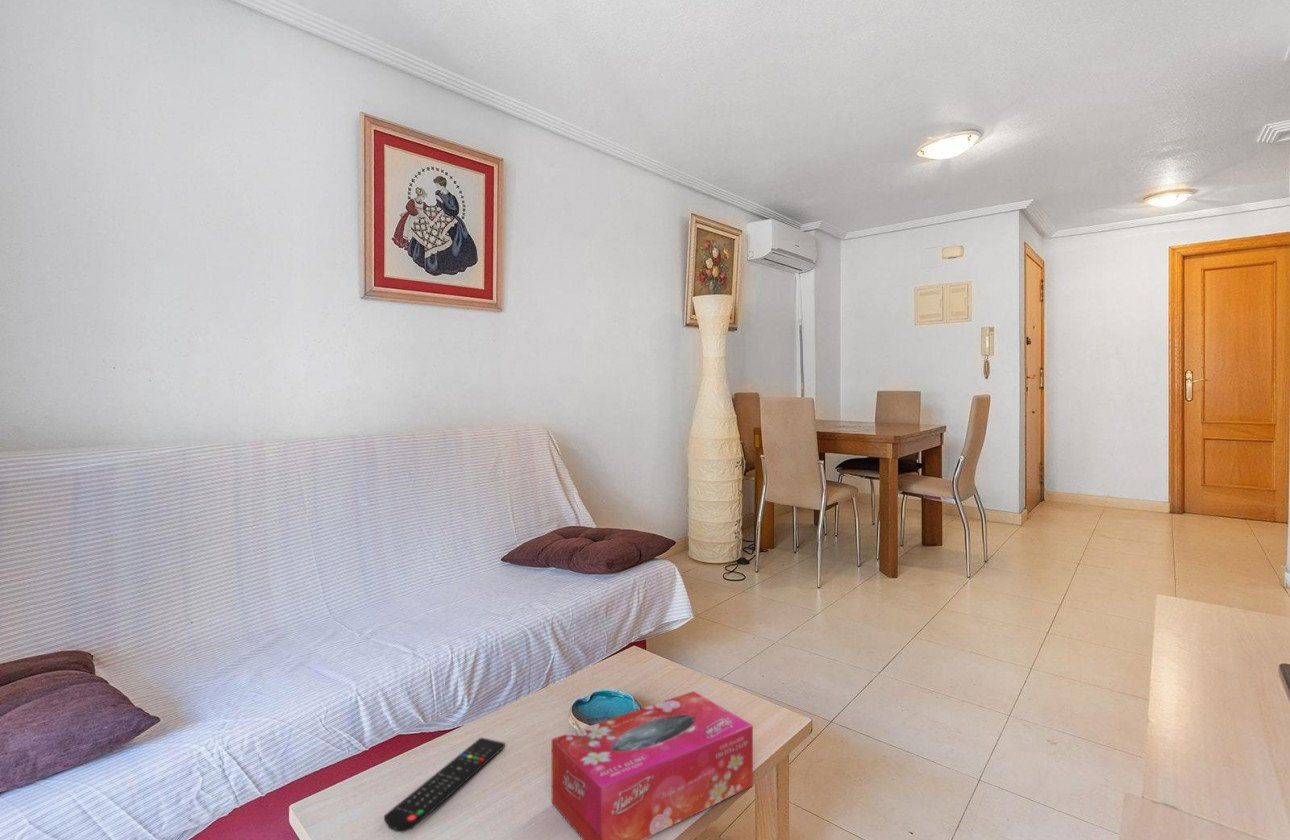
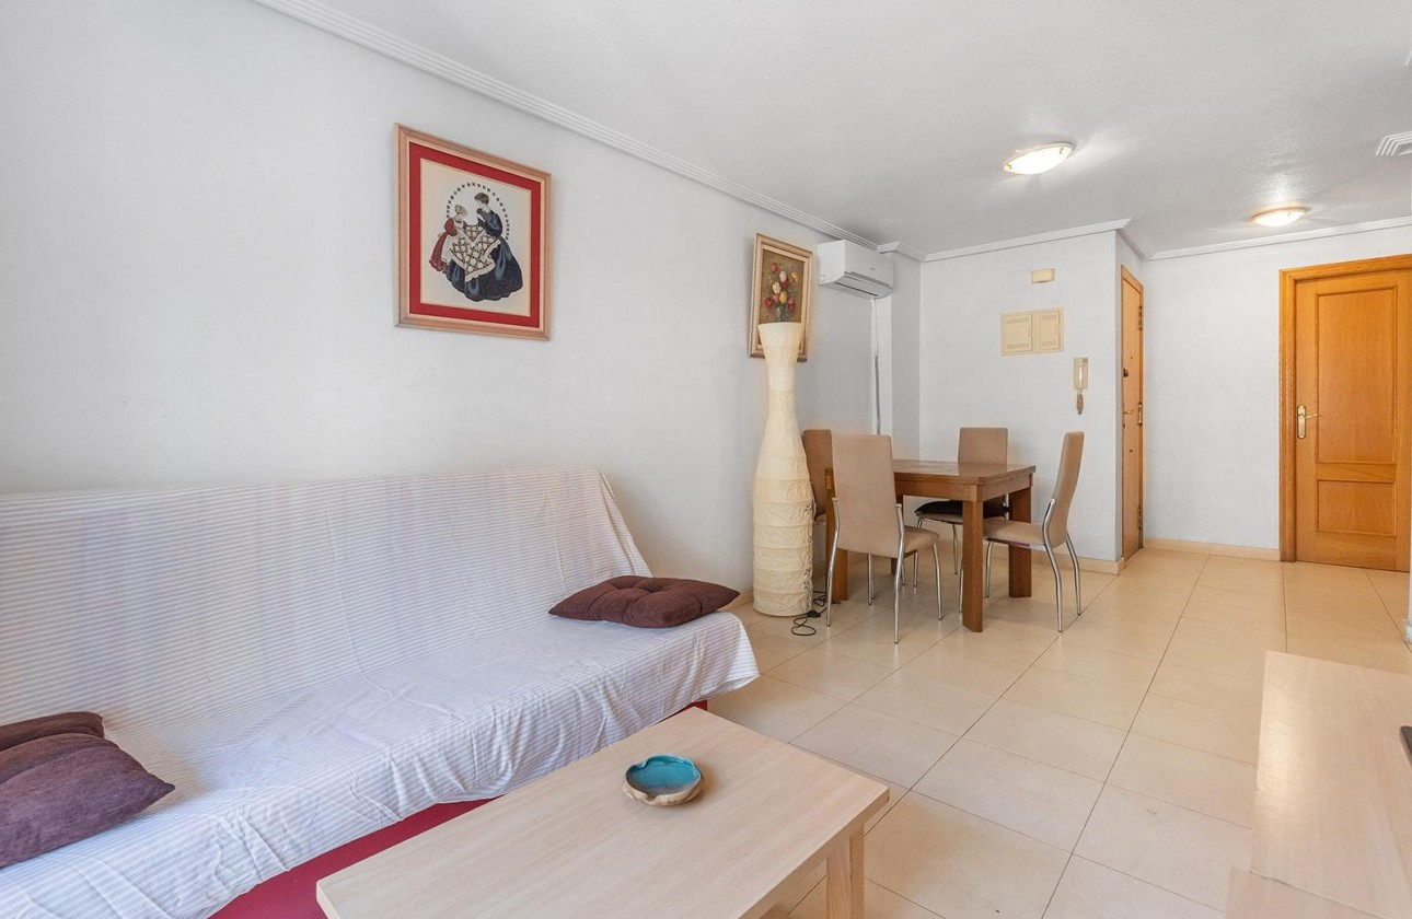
- tissue box [551,690,754,840]
- remote control [383,737,506,833]
